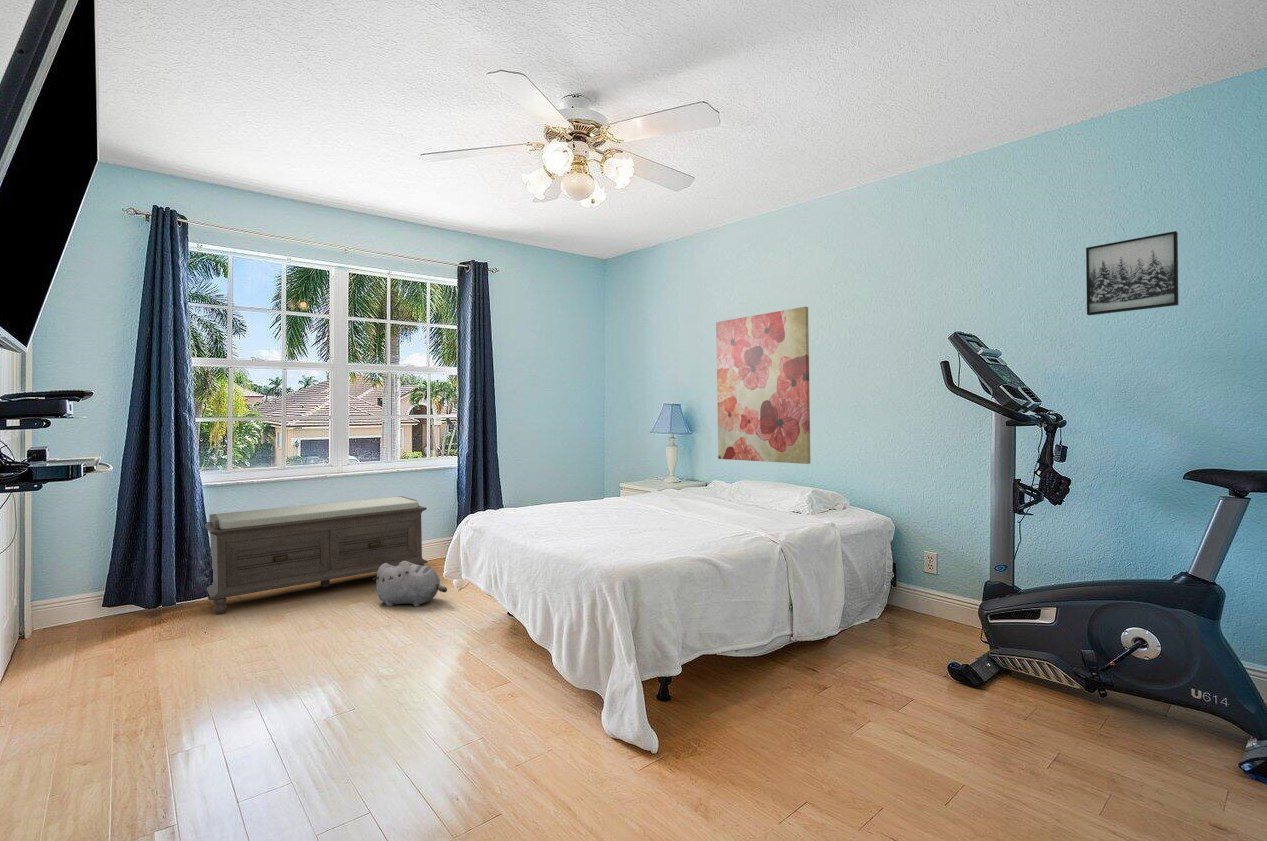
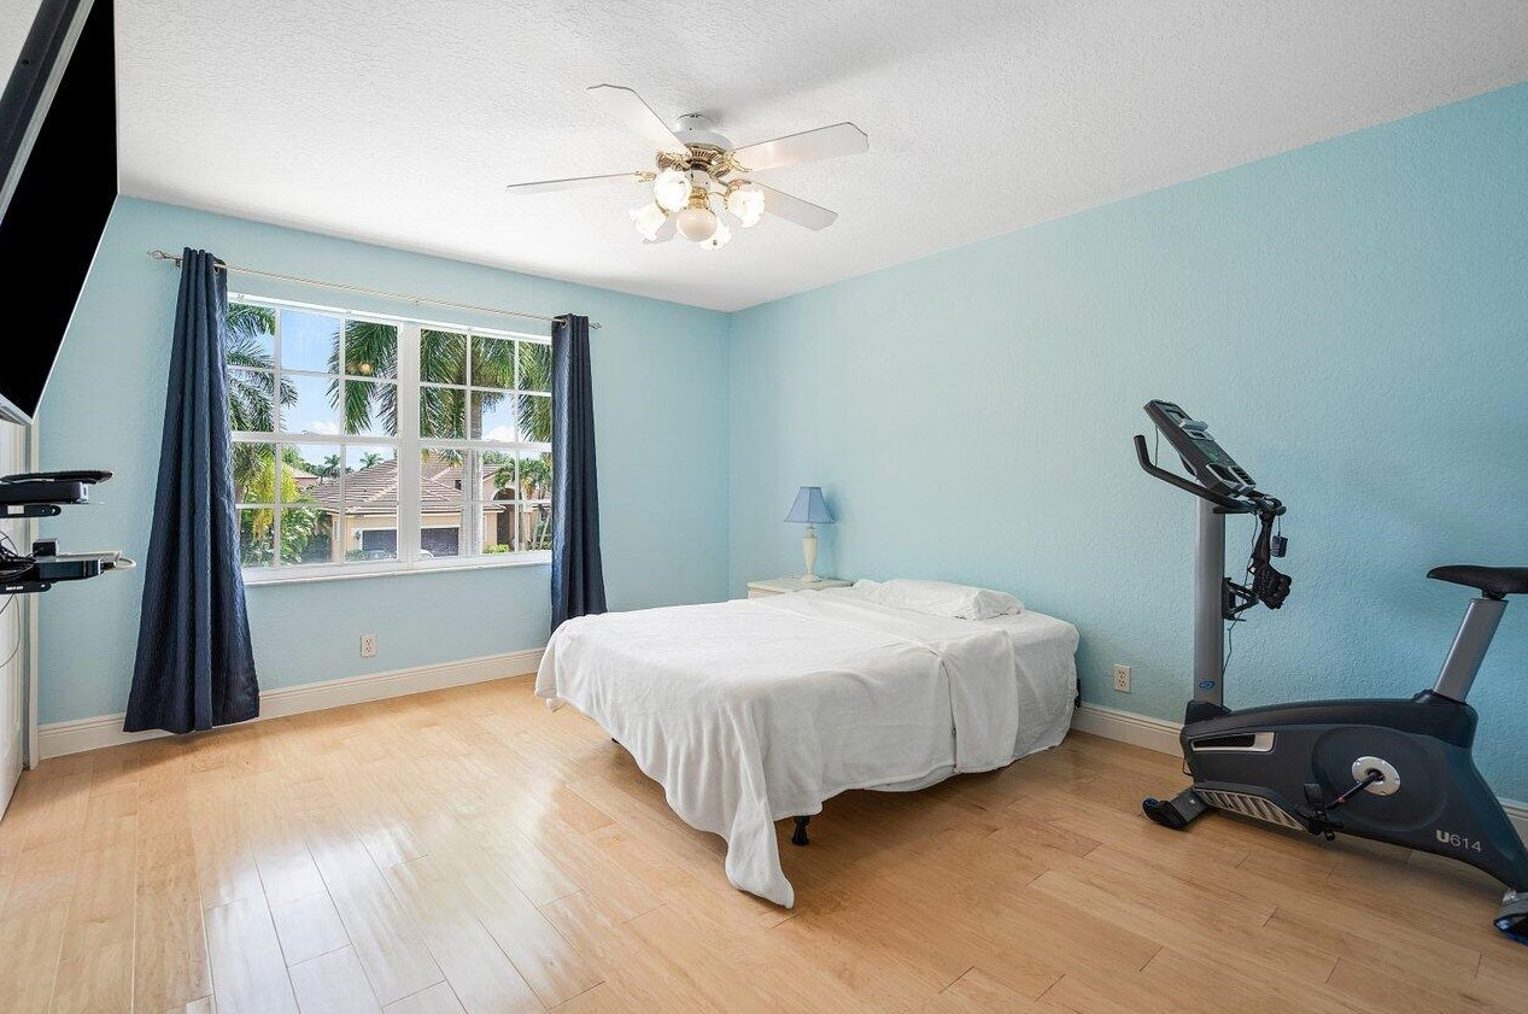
- wall art [1085,230,1179,316]
- bench [204,495,429,615]
- wall art [715,306,811,465]
- plush toy [372,561,448,607]
